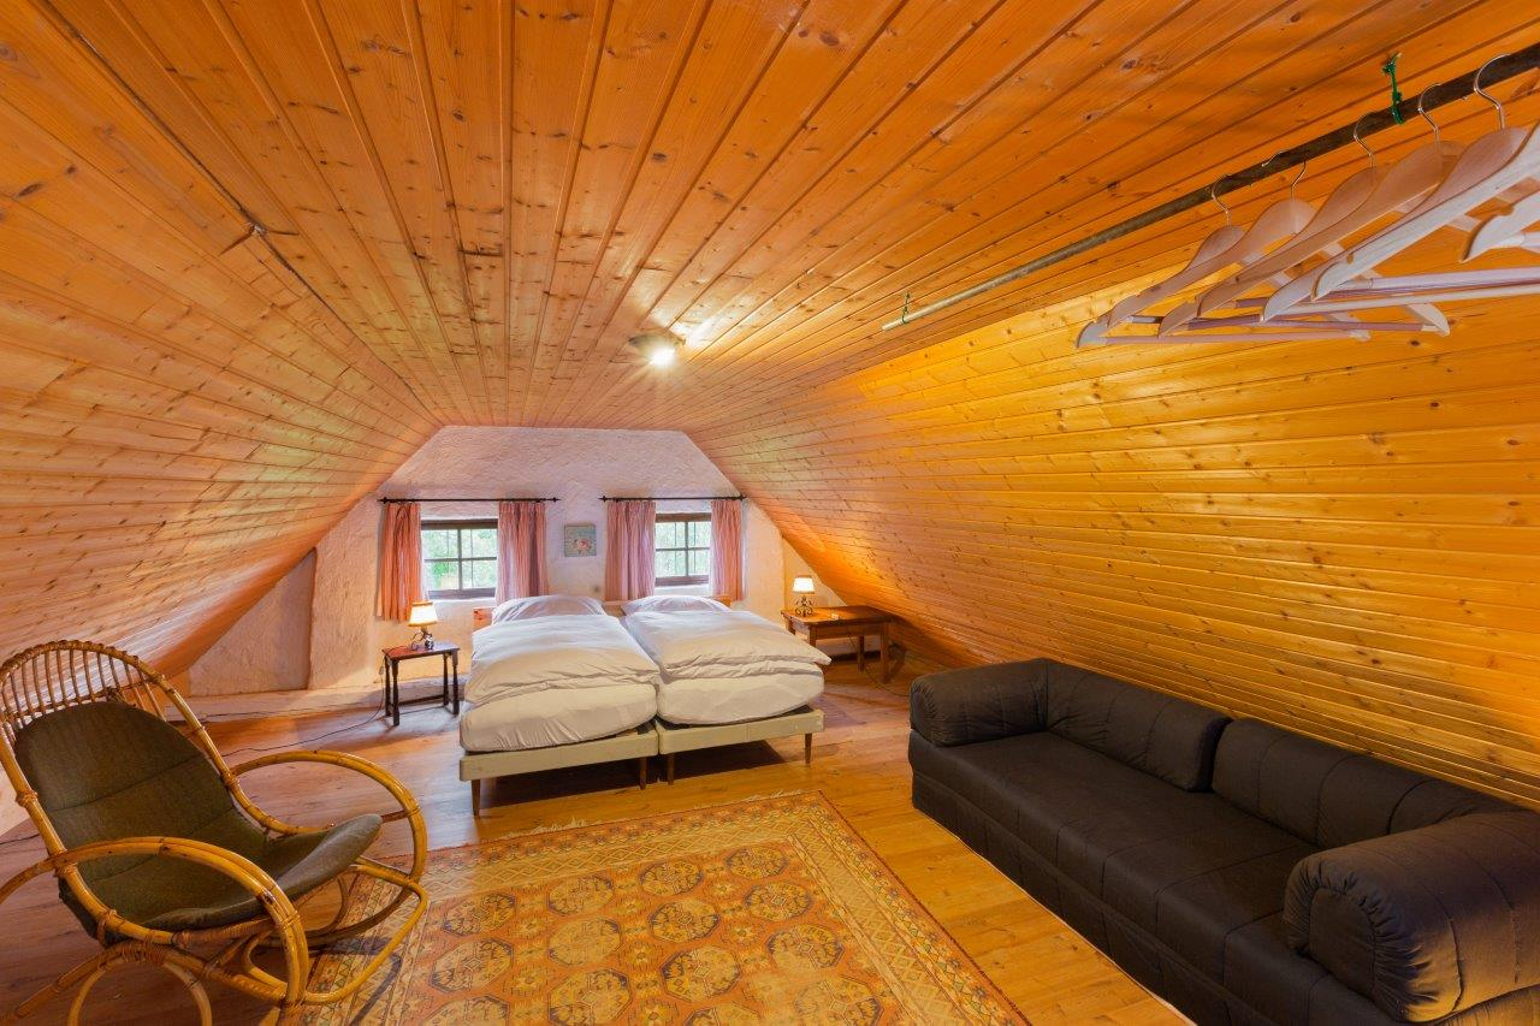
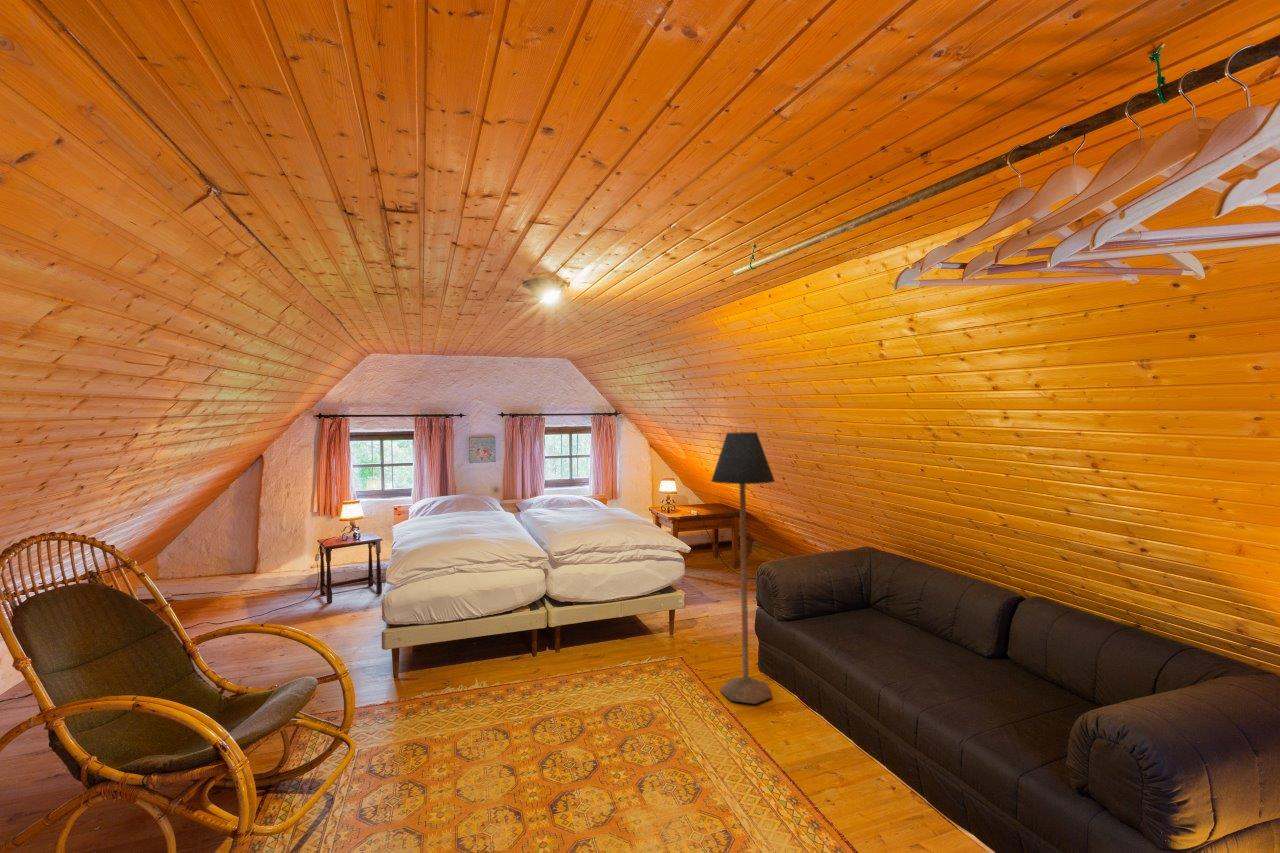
+ floor lamp [710,430,776,705]
